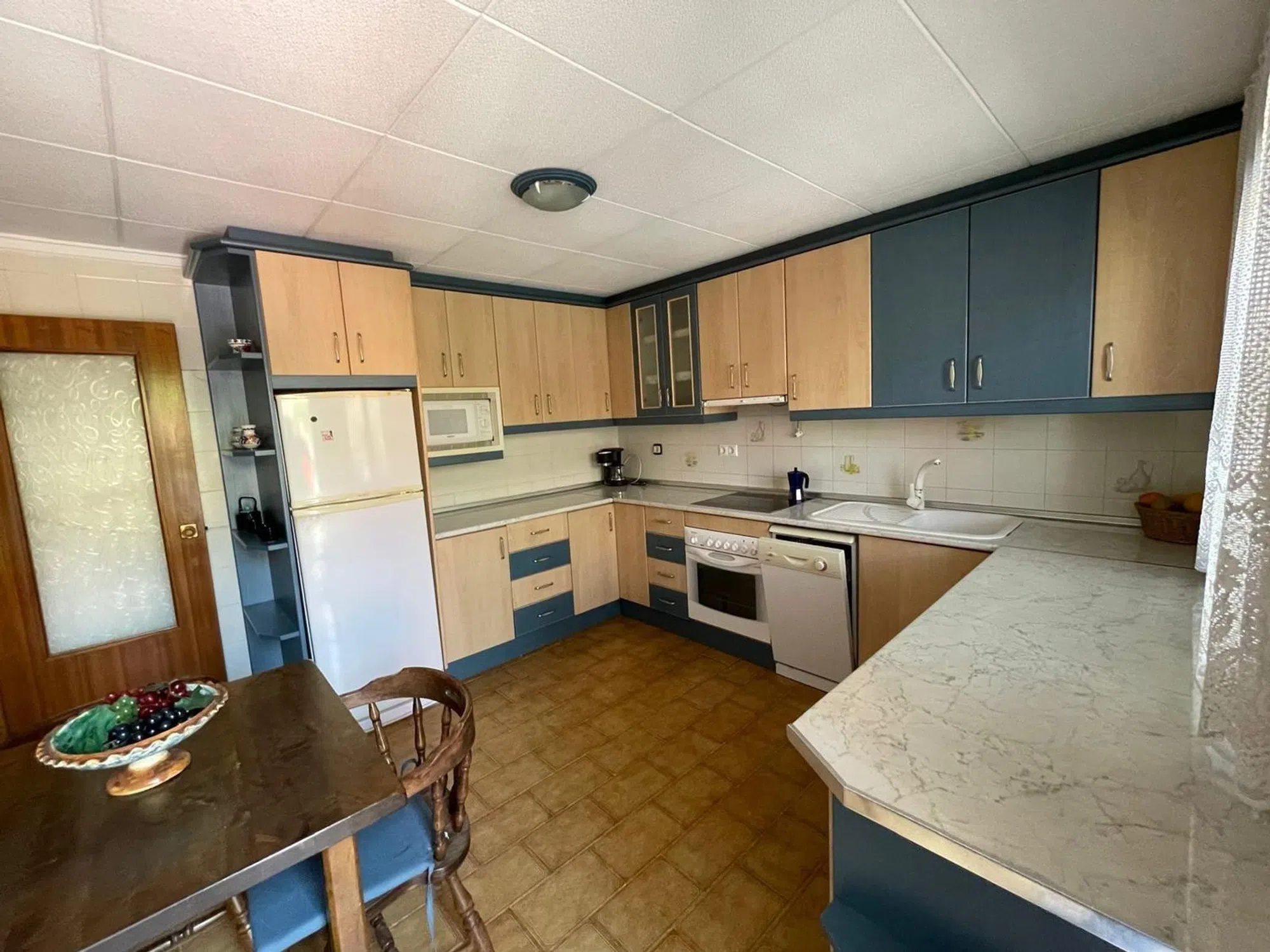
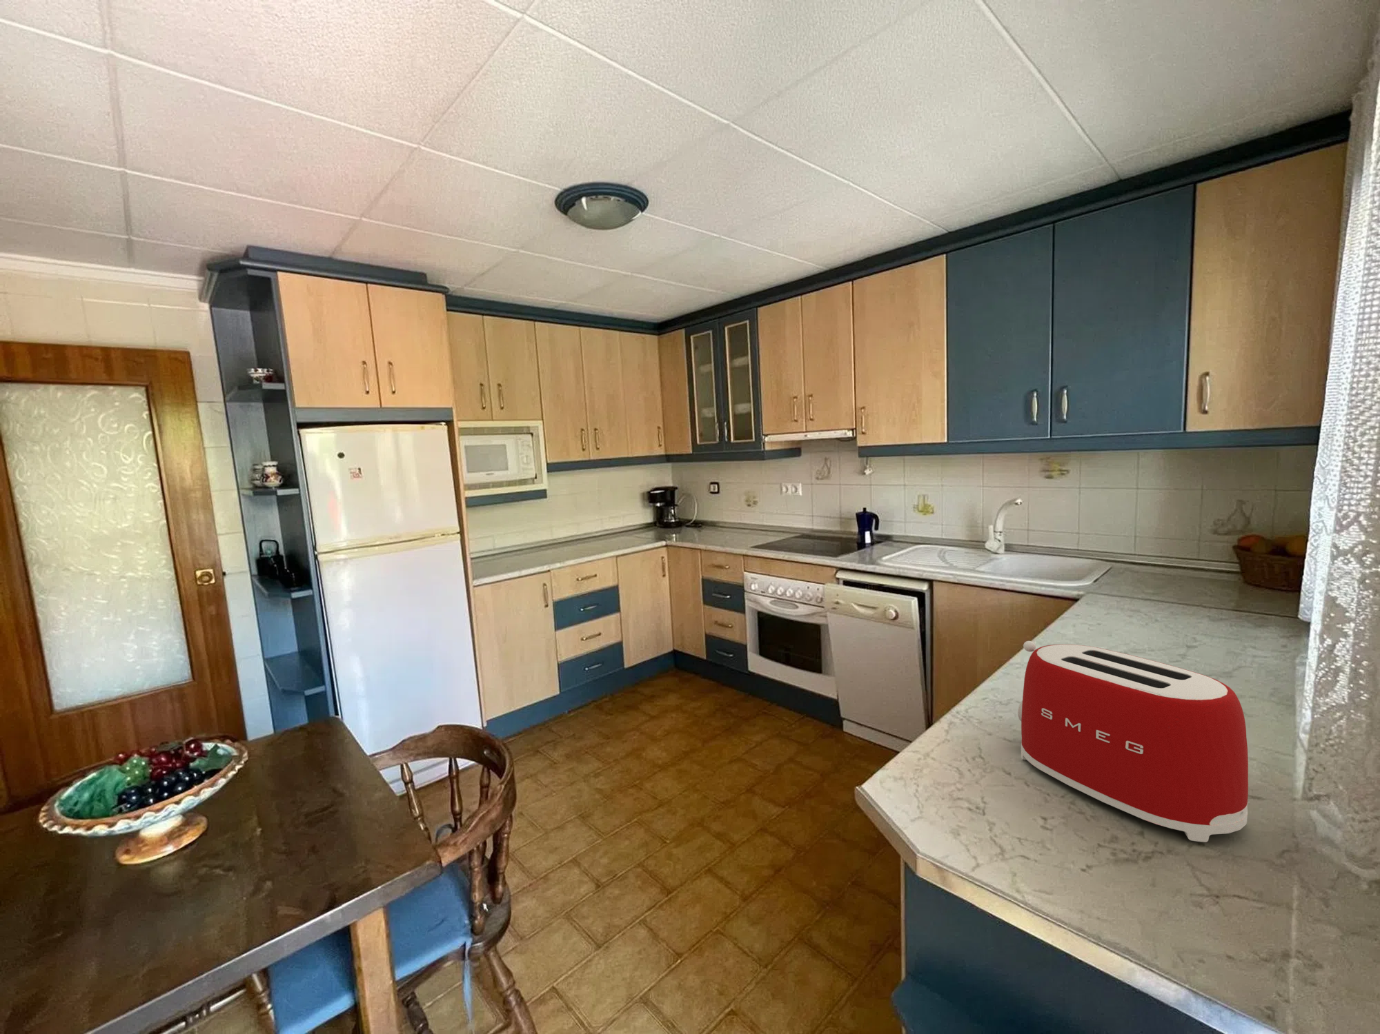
+ toaster [1017,641,1249,843]
